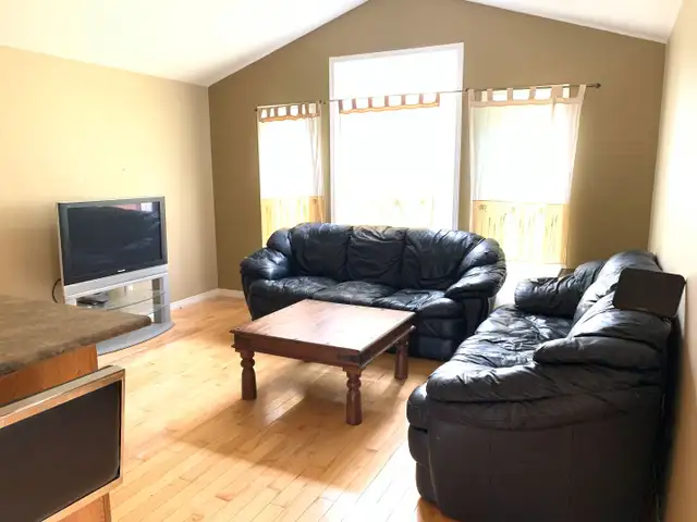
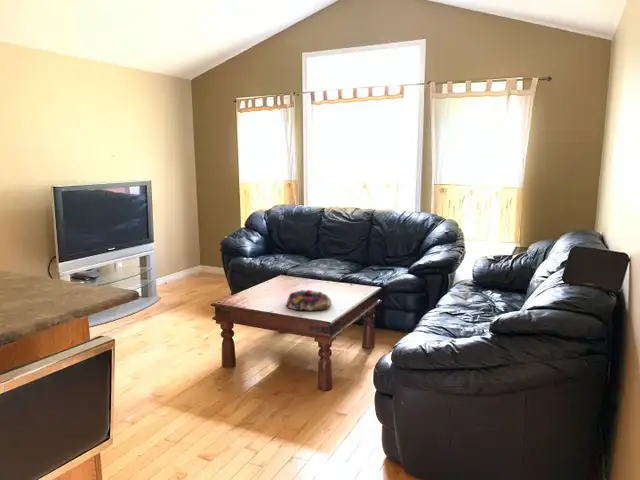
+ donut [286,289,332,312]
